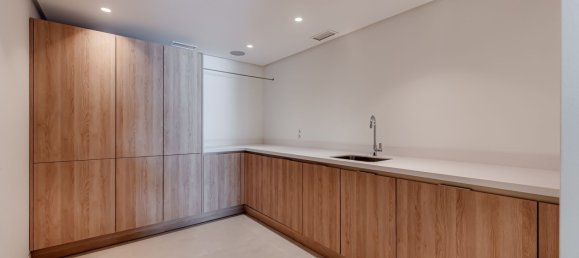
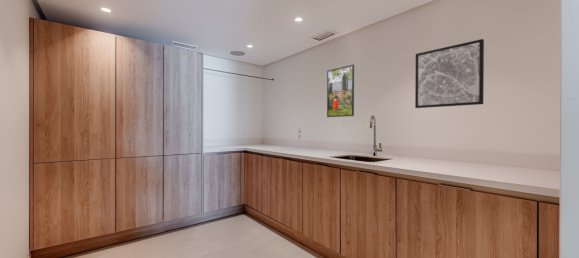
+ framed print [326,64,355,118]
+ wall art [414,38,485,109]
